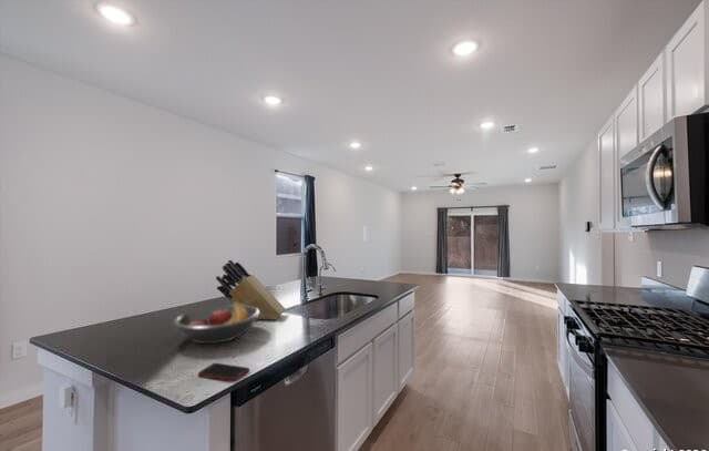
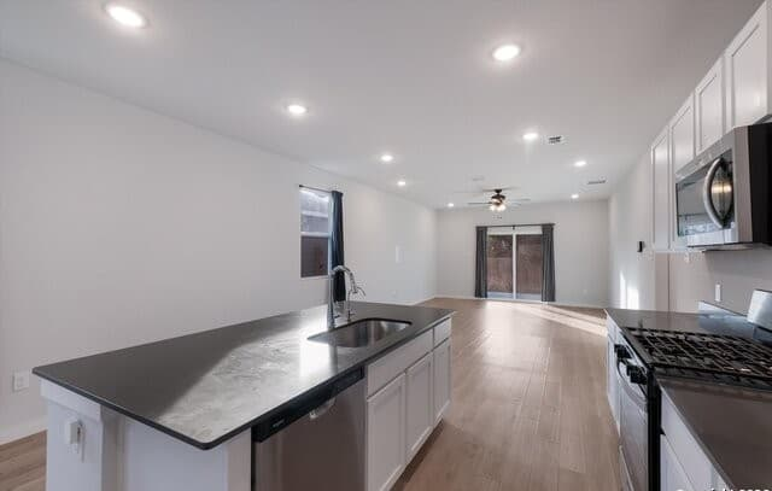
- knife block [215,259,287,320]
- fruit bowl [172,301,259,345]
- cell phone [197,362,250,382]
